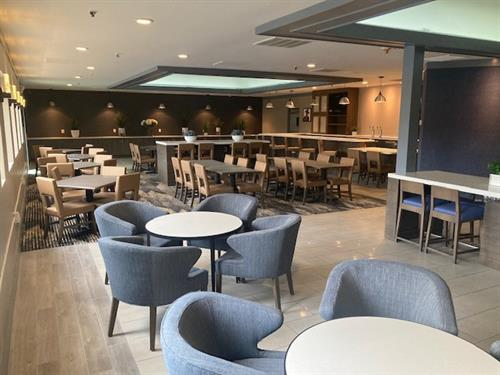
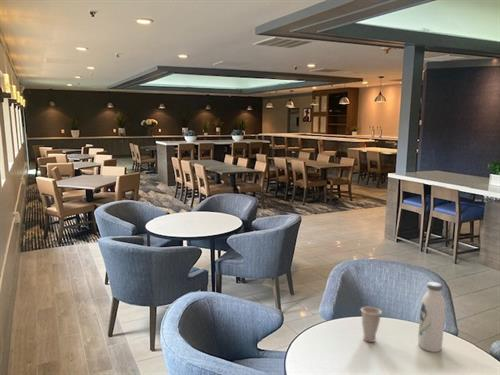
+ cup [360,306,383,343]
+ water bottle [417,281,446,353]
